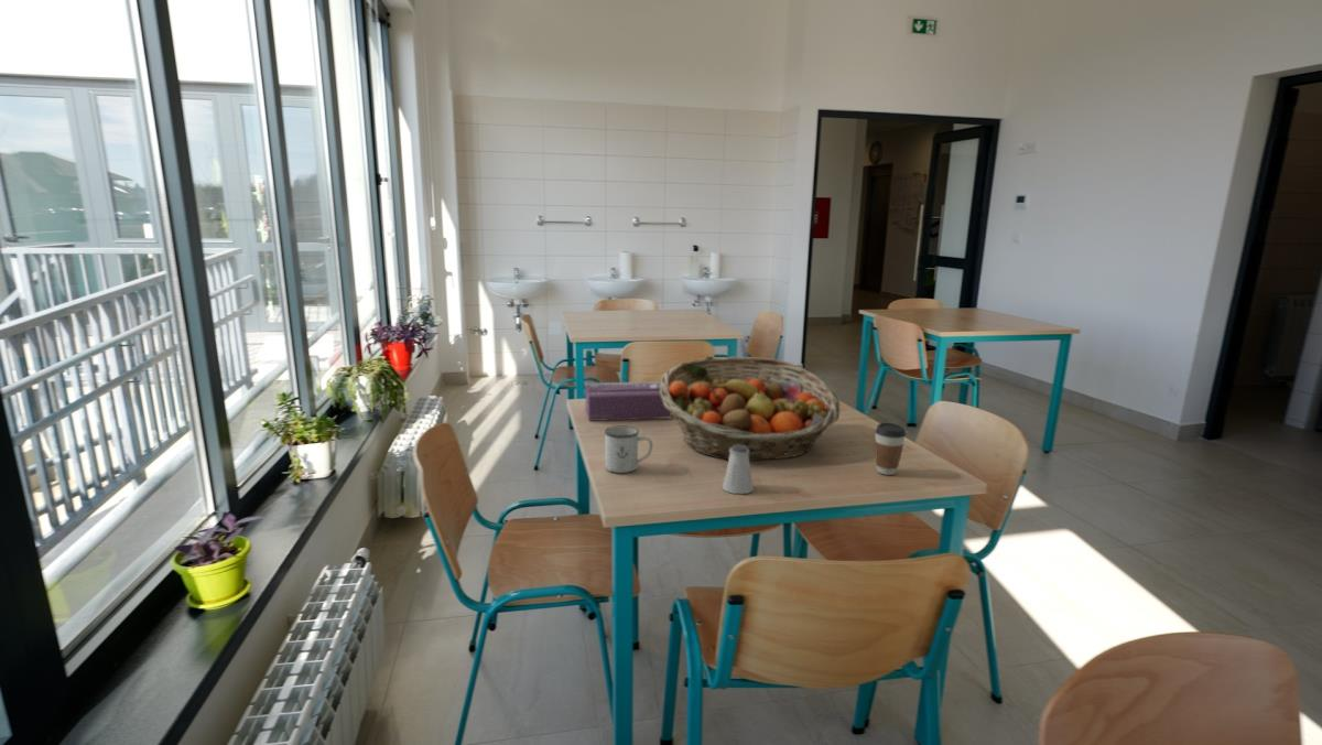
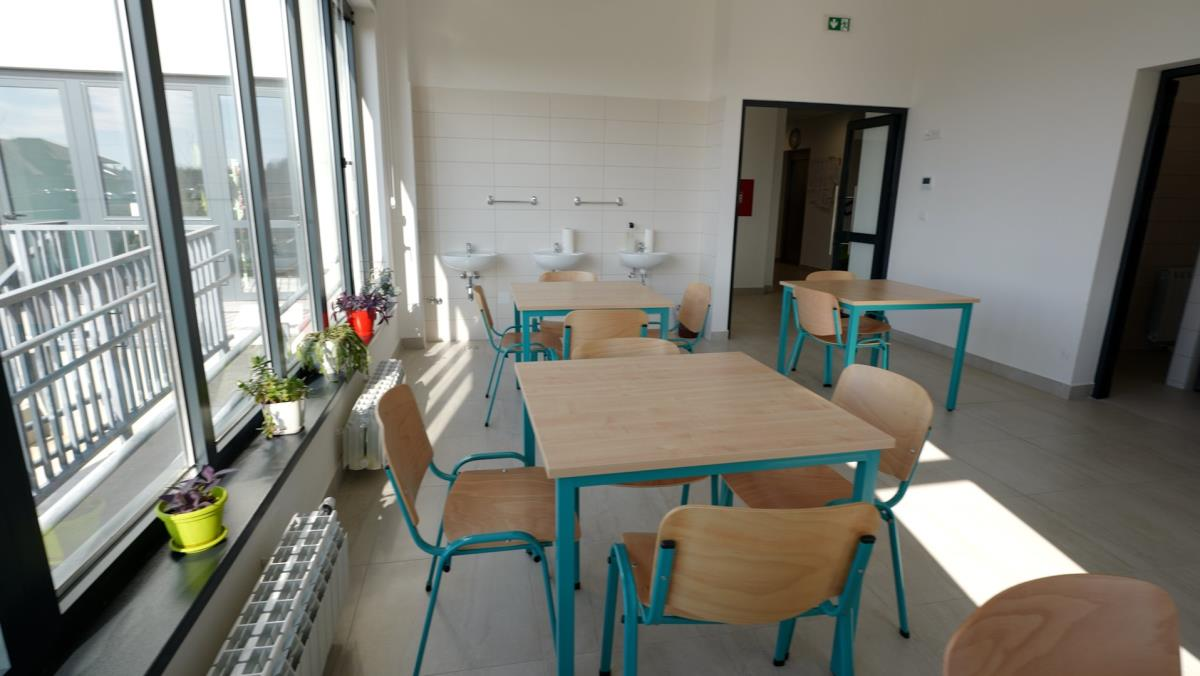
- coffee cup [874,422,907,476]
- mug [604,424,653,474]
- tissue box [584,380,672,422]
- fruit basket [660,356,842,462]
- saltshaker [720,444,755,495]
